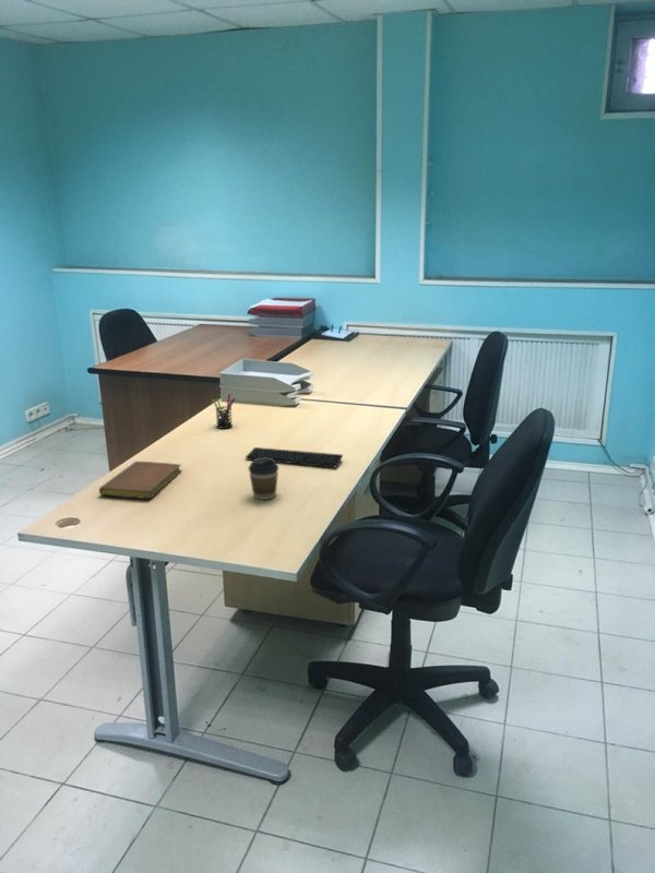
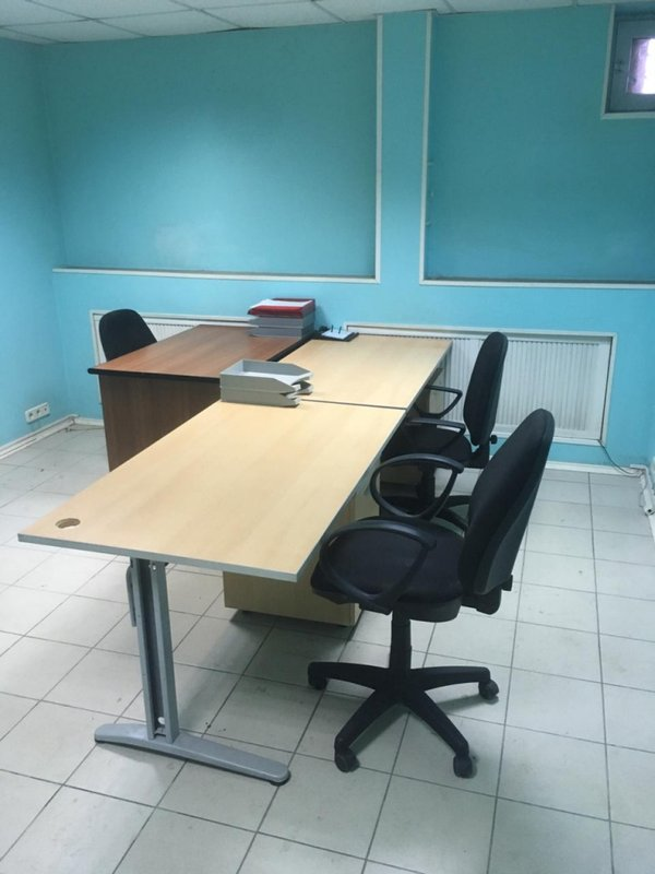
- pen holder [212,393,236,430]
- keyboard [245,446,344,468]
- coffee cup [248,457,279,501]
- notebook [98,461,182,500]
